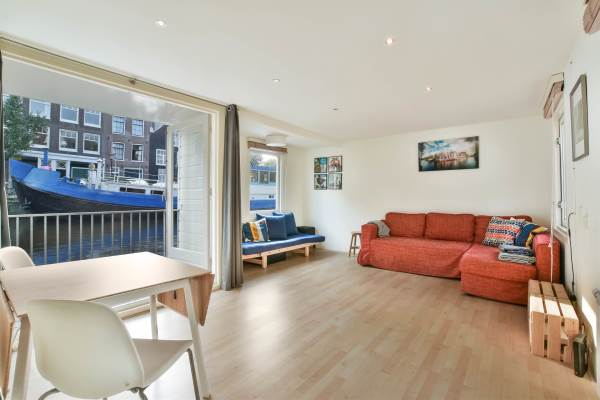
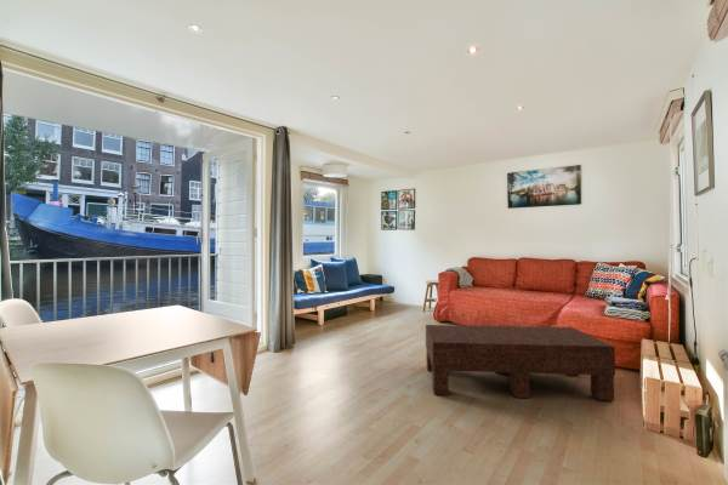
+ coffee table [425,324,616,401]
